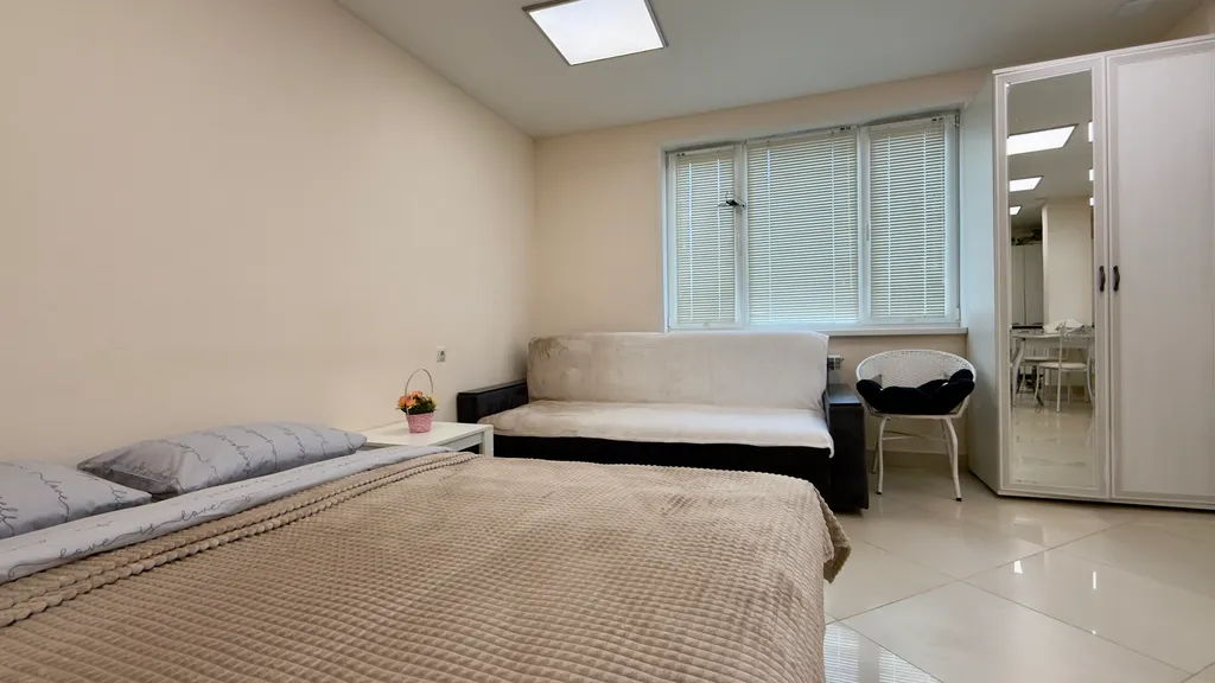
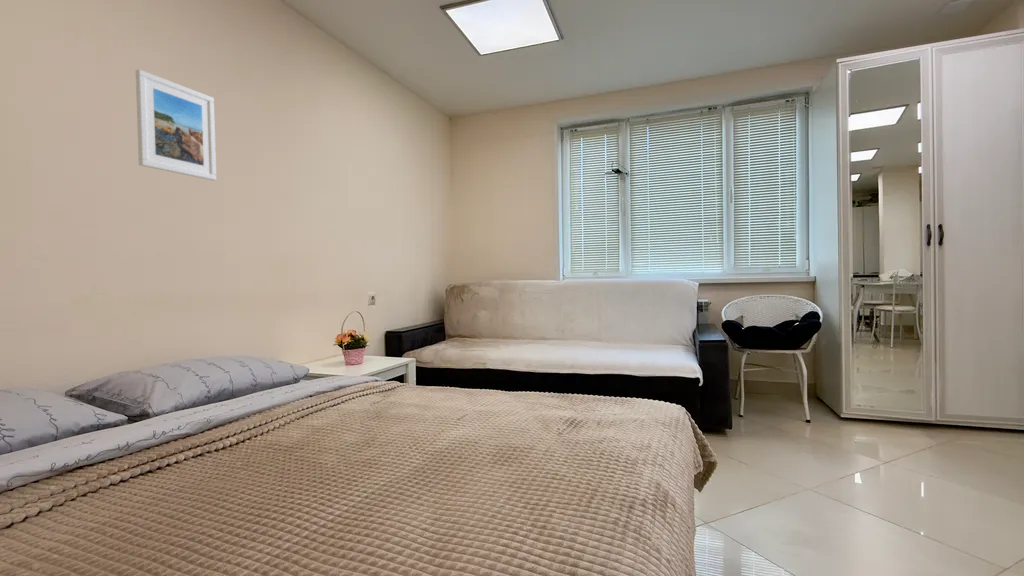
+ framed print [135,68,217,182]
